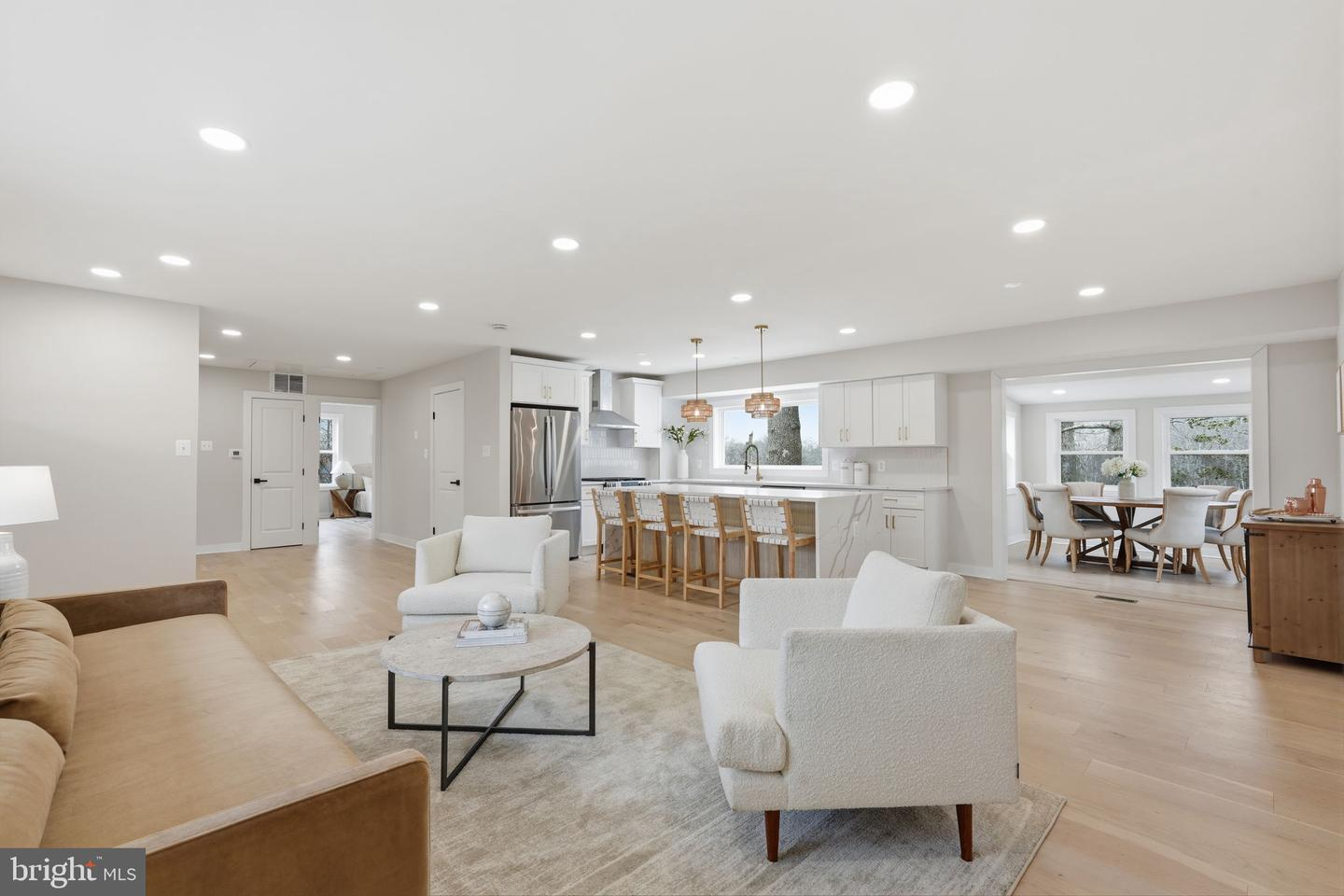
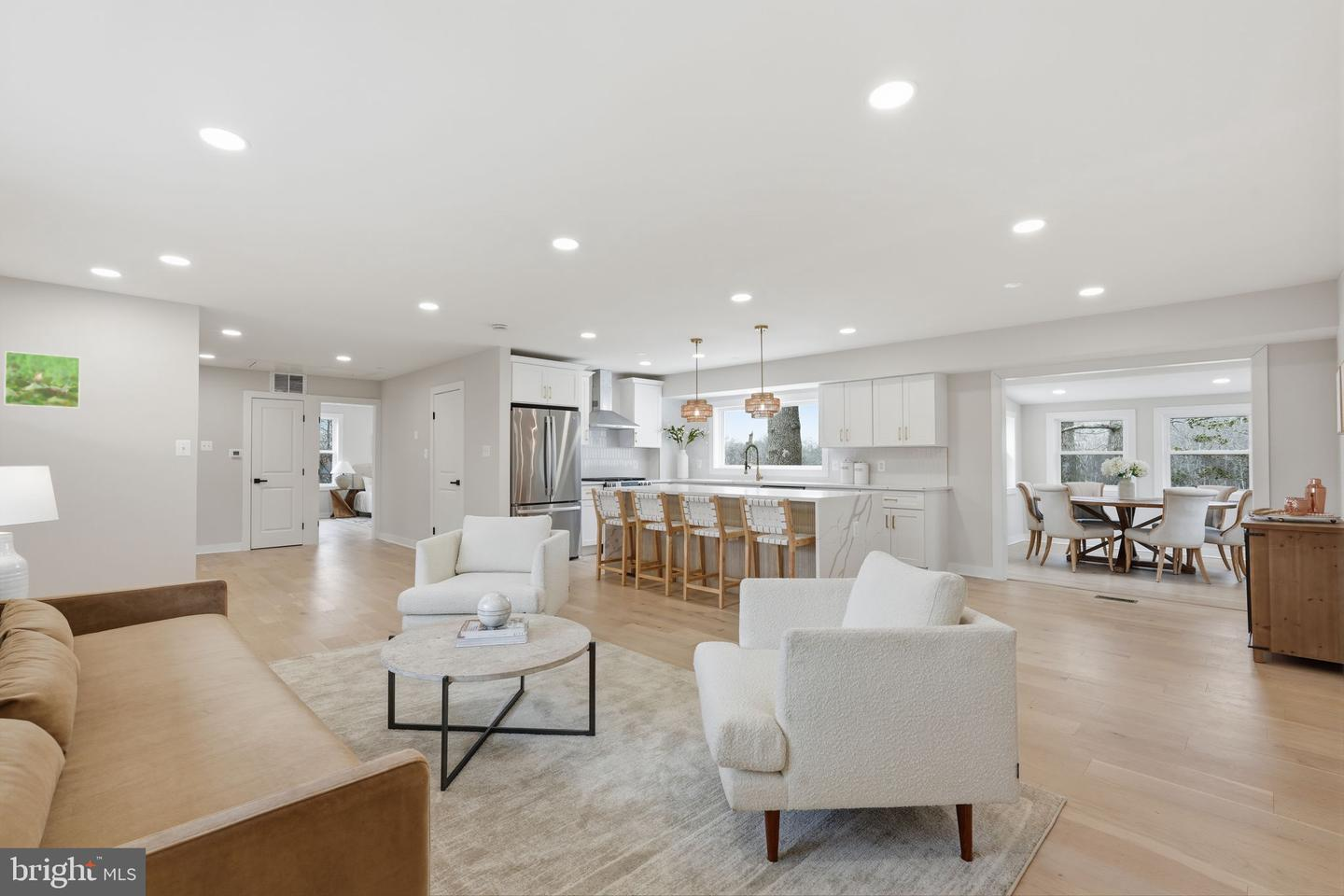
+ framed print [3,350,81,409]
